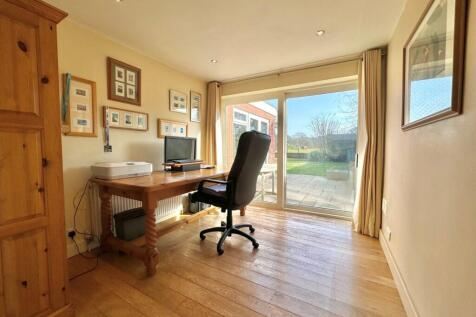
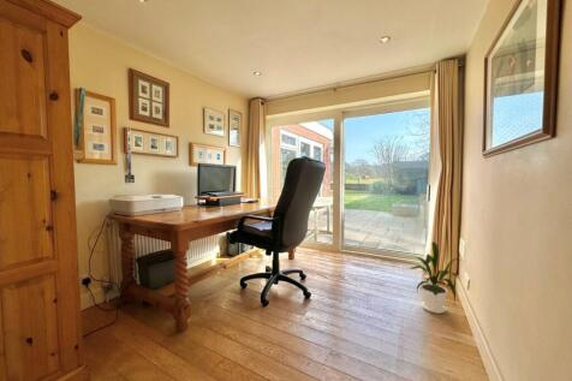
+ house plant [406,240,461,315]
